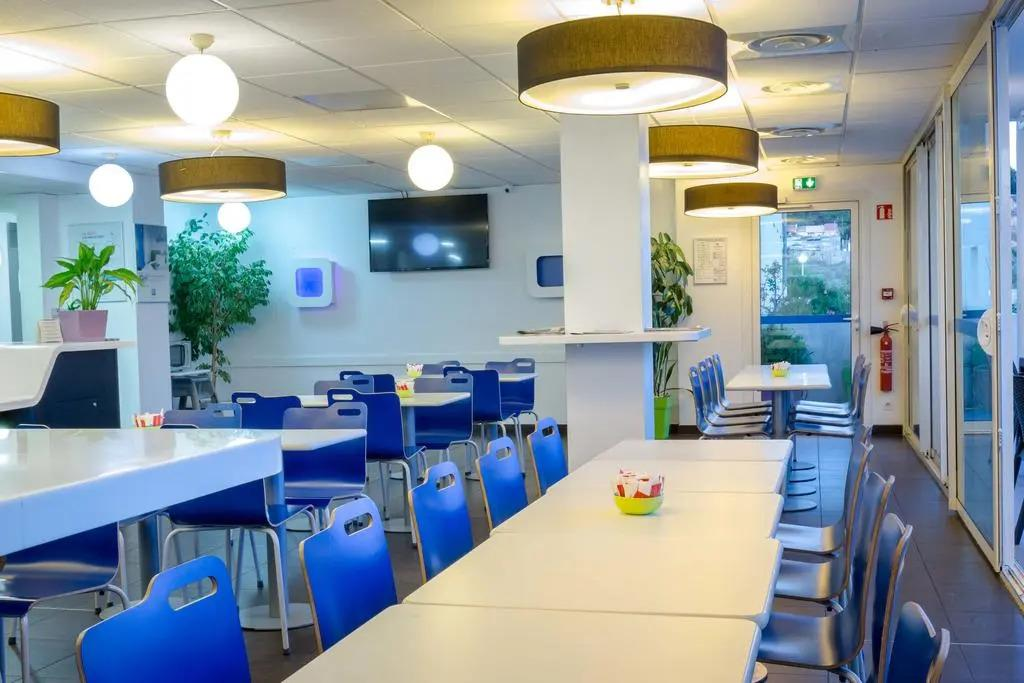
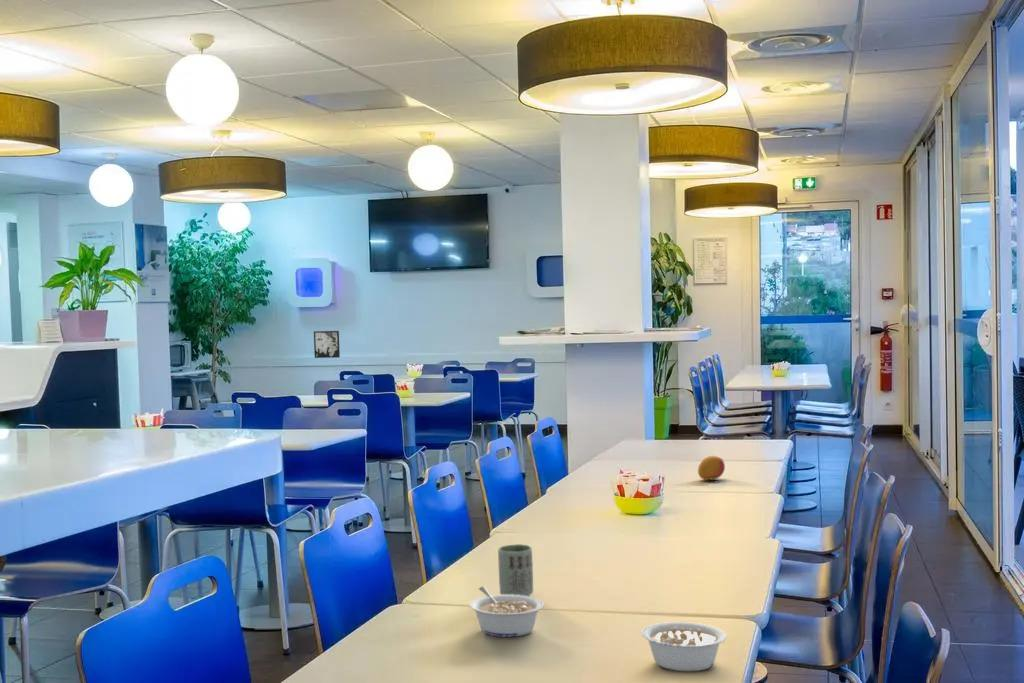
+ cup [497,543,534,597]
+ fruit [697,455,726,481]
+ legume [469,586,545,638]
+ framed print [313,330,341,359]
+ legume [640,621,728,672]
